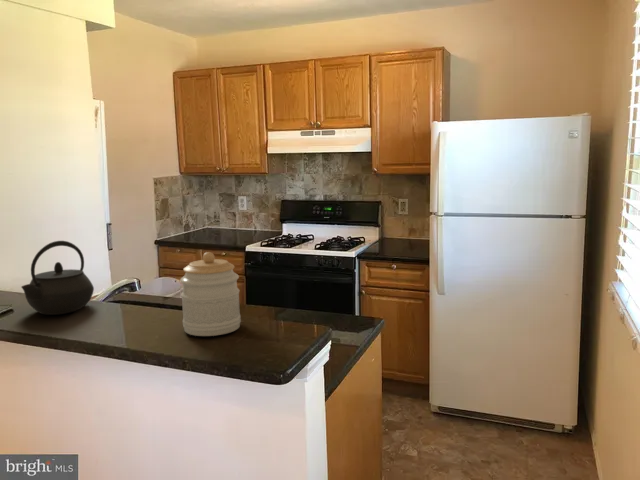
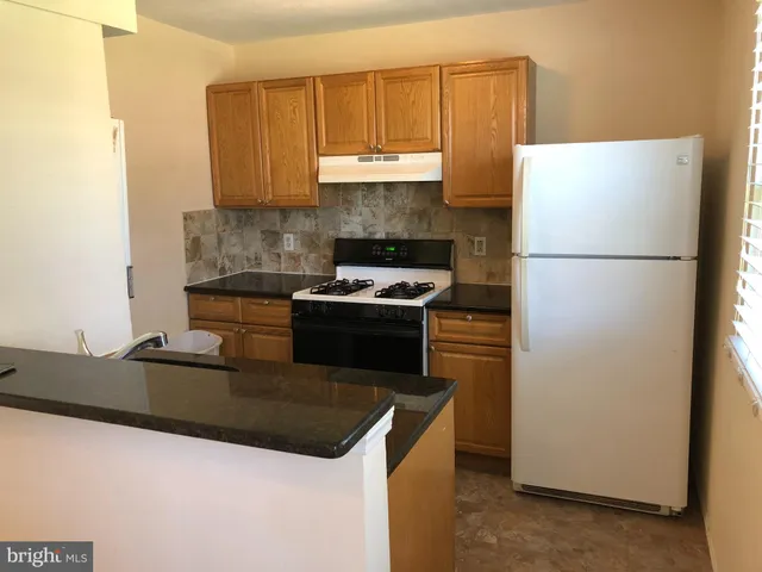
- kettle [20,240,95,316]
- jar [179,251,242,337]
